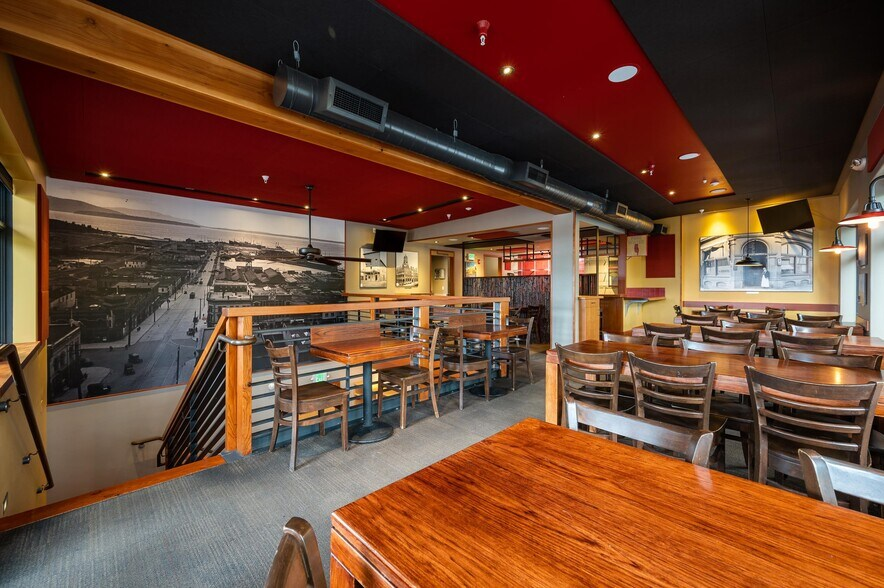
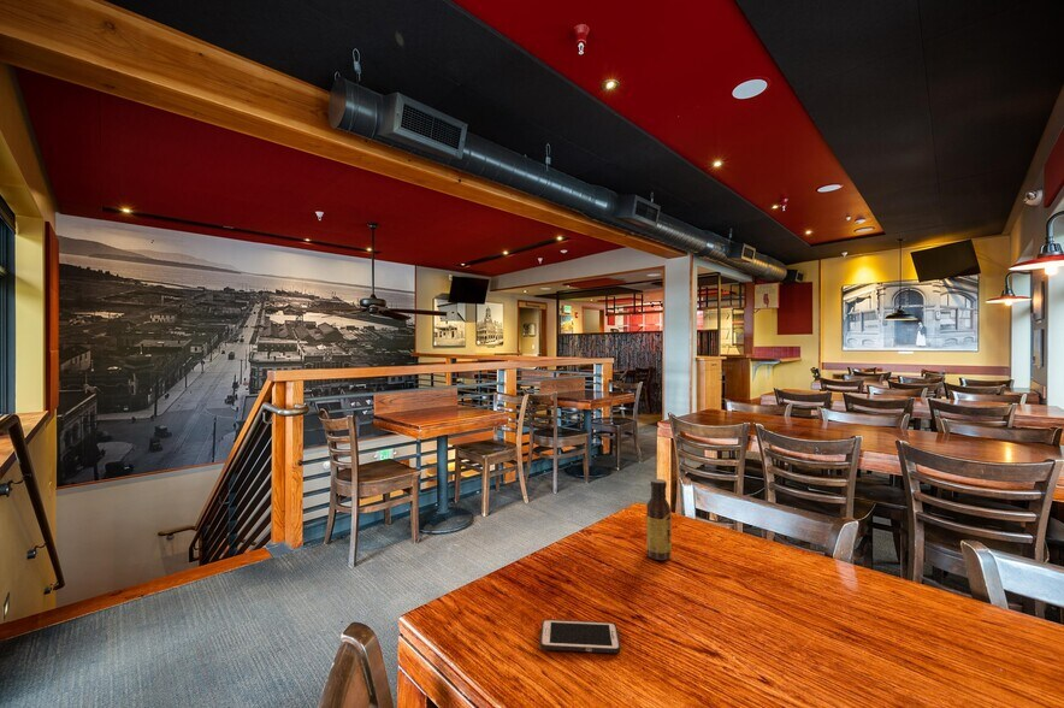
+ cell phone [539,619,621,654]
+ sauce bottle [645,478,673,561]
